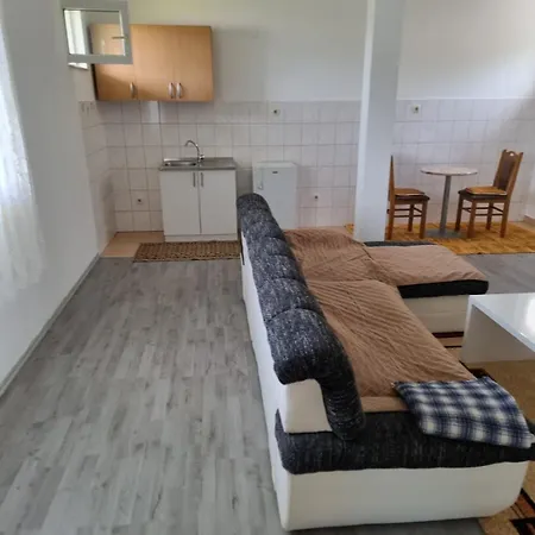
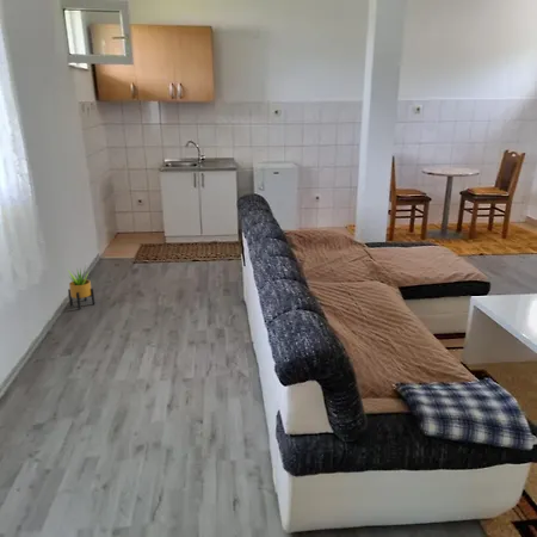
+ potted plant [67,265,97,310]
